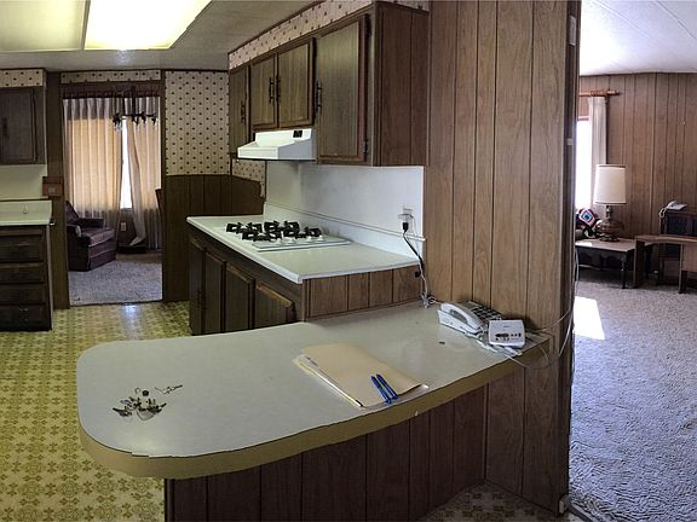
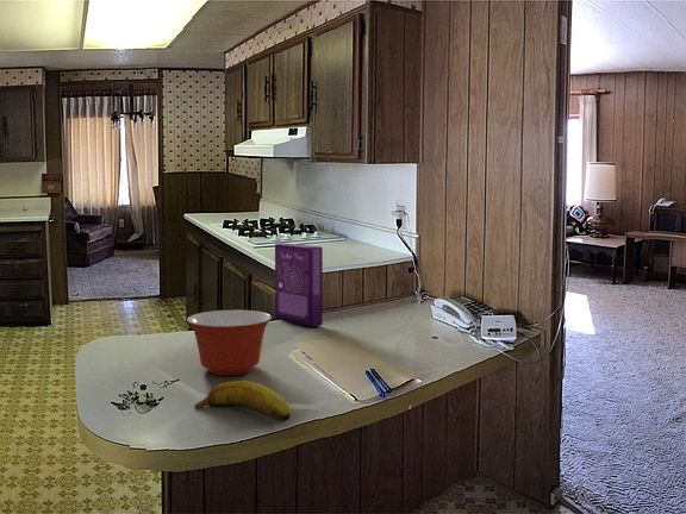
+ fruit [193,380,292,422]
+ cereal box [274,242,324,328]
+ mixing bowl [186,309,273,376]
